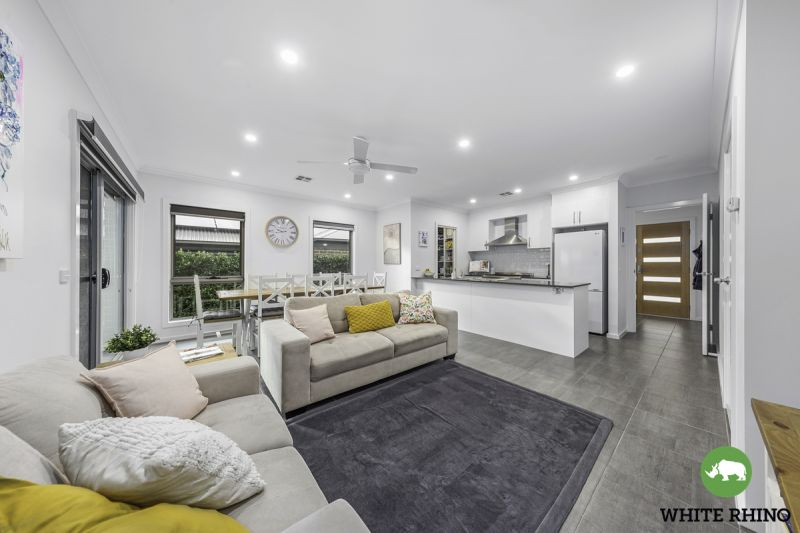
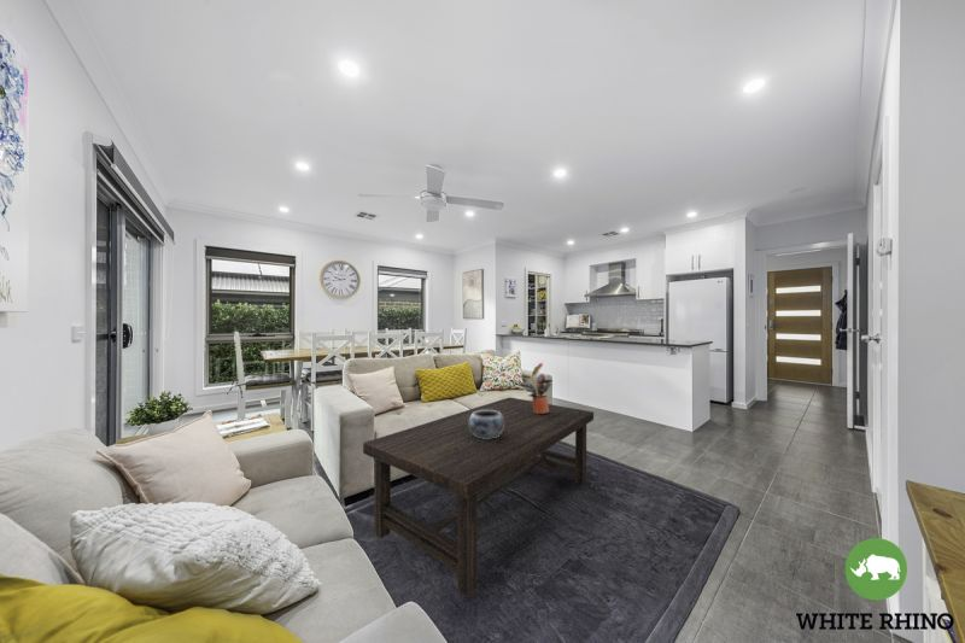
+ coffee table [362,396,595,598]
+ decorative bowl [469,410,504,439]
+ potted plant [513,362,554,414]
